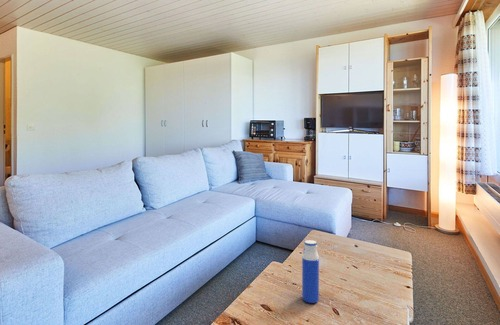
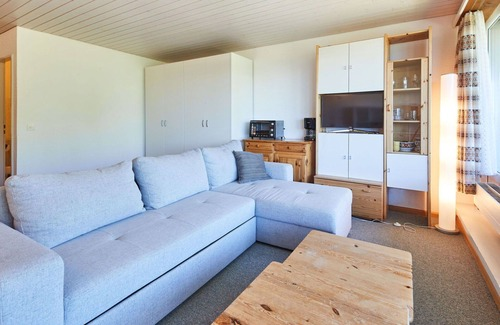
- water bottle [301,239,320,304]
